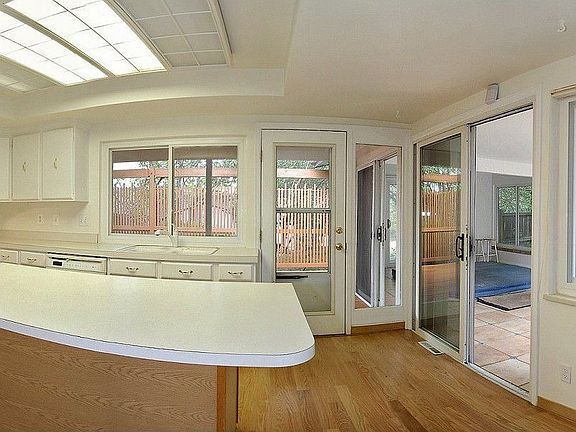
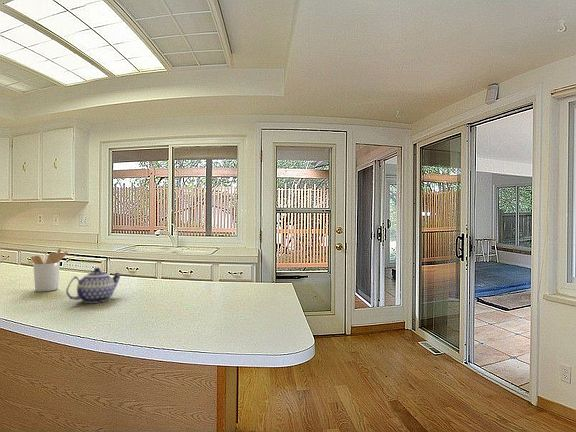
+ utensil holder [30,247,69,292]
+ teapot [65,267,122,304]
